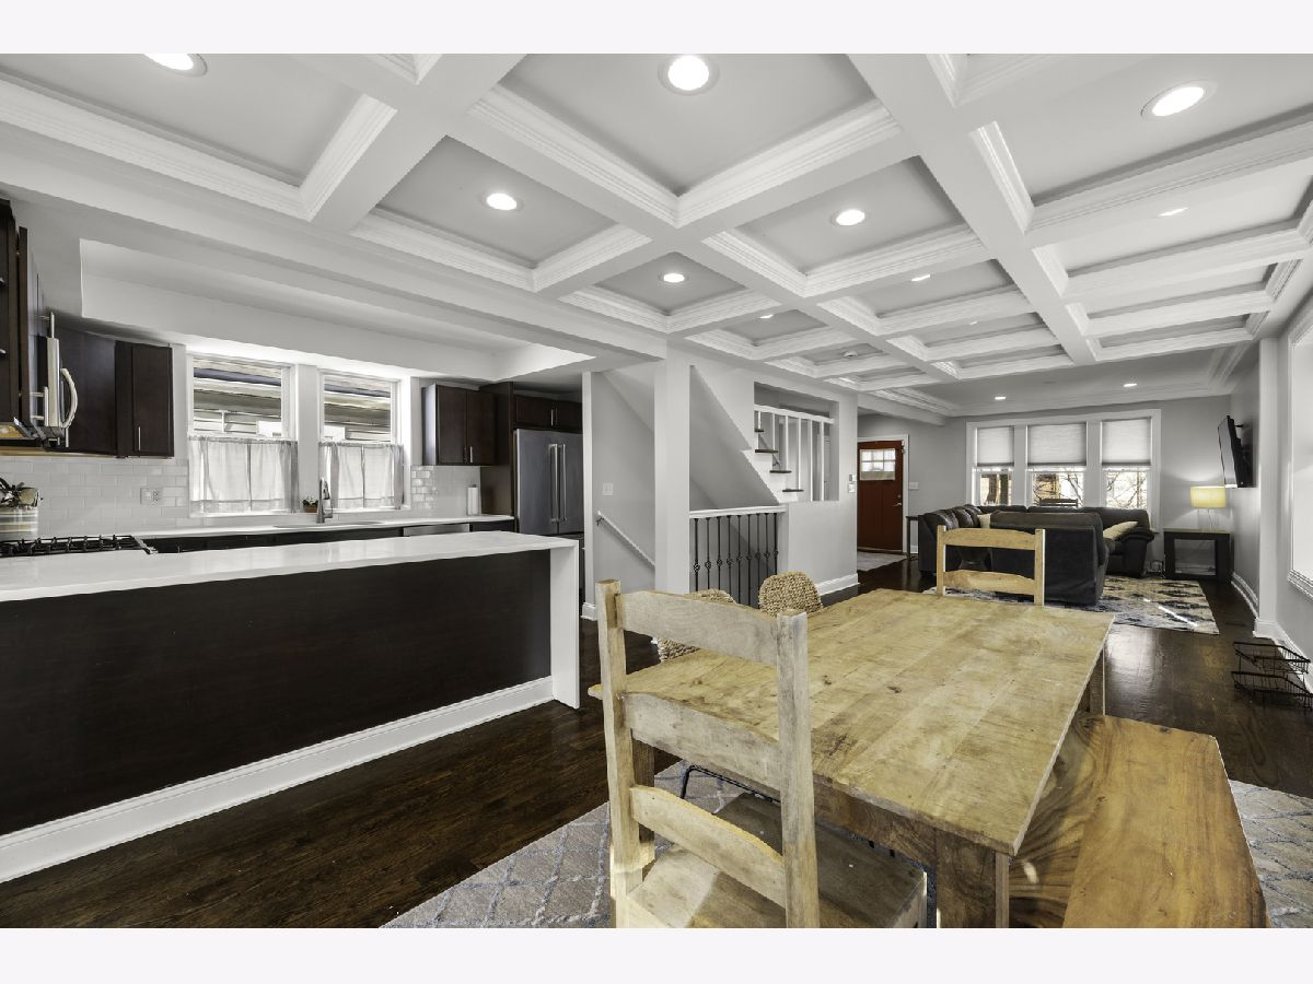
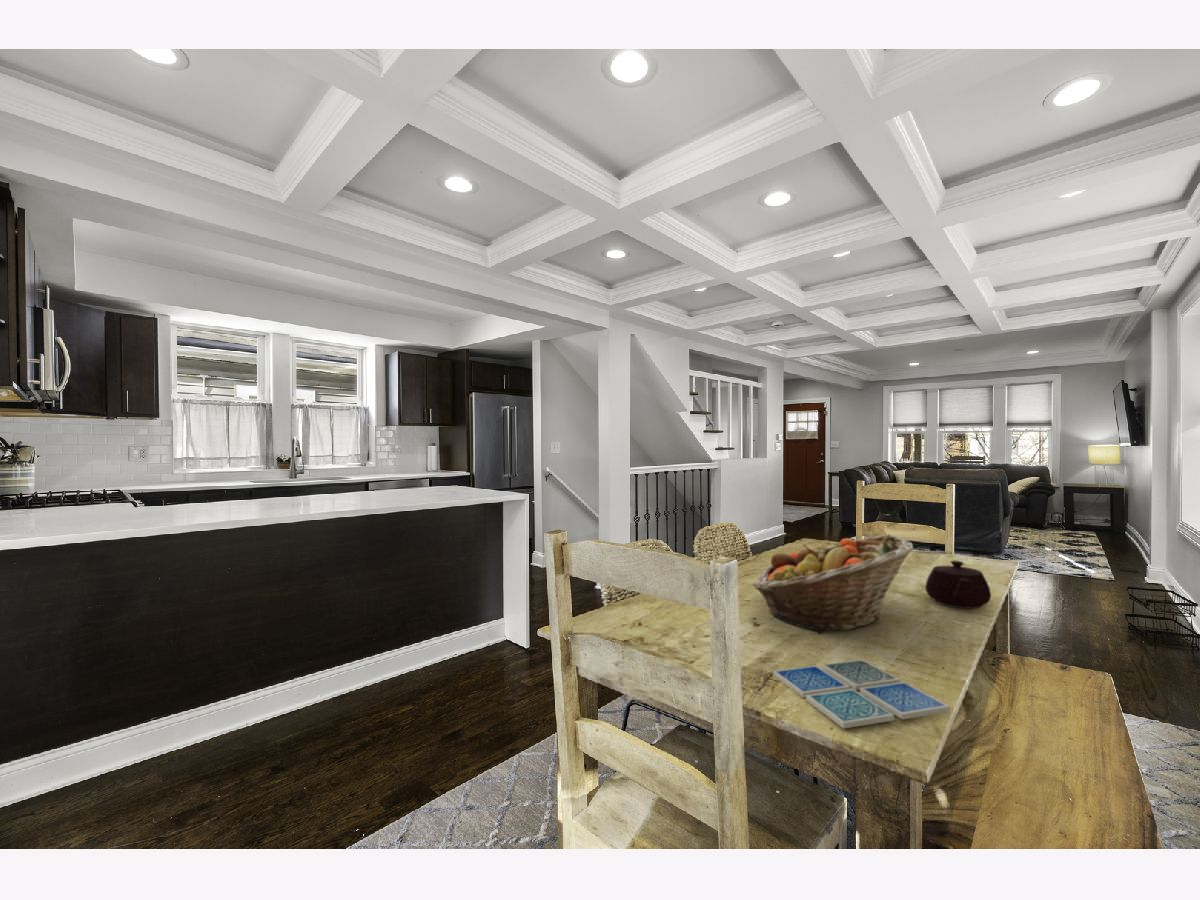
+ teapot [924,560,992,610]
+ fruit basket [752,533,915,632]
+ drink coaster [772,658,951,730]
